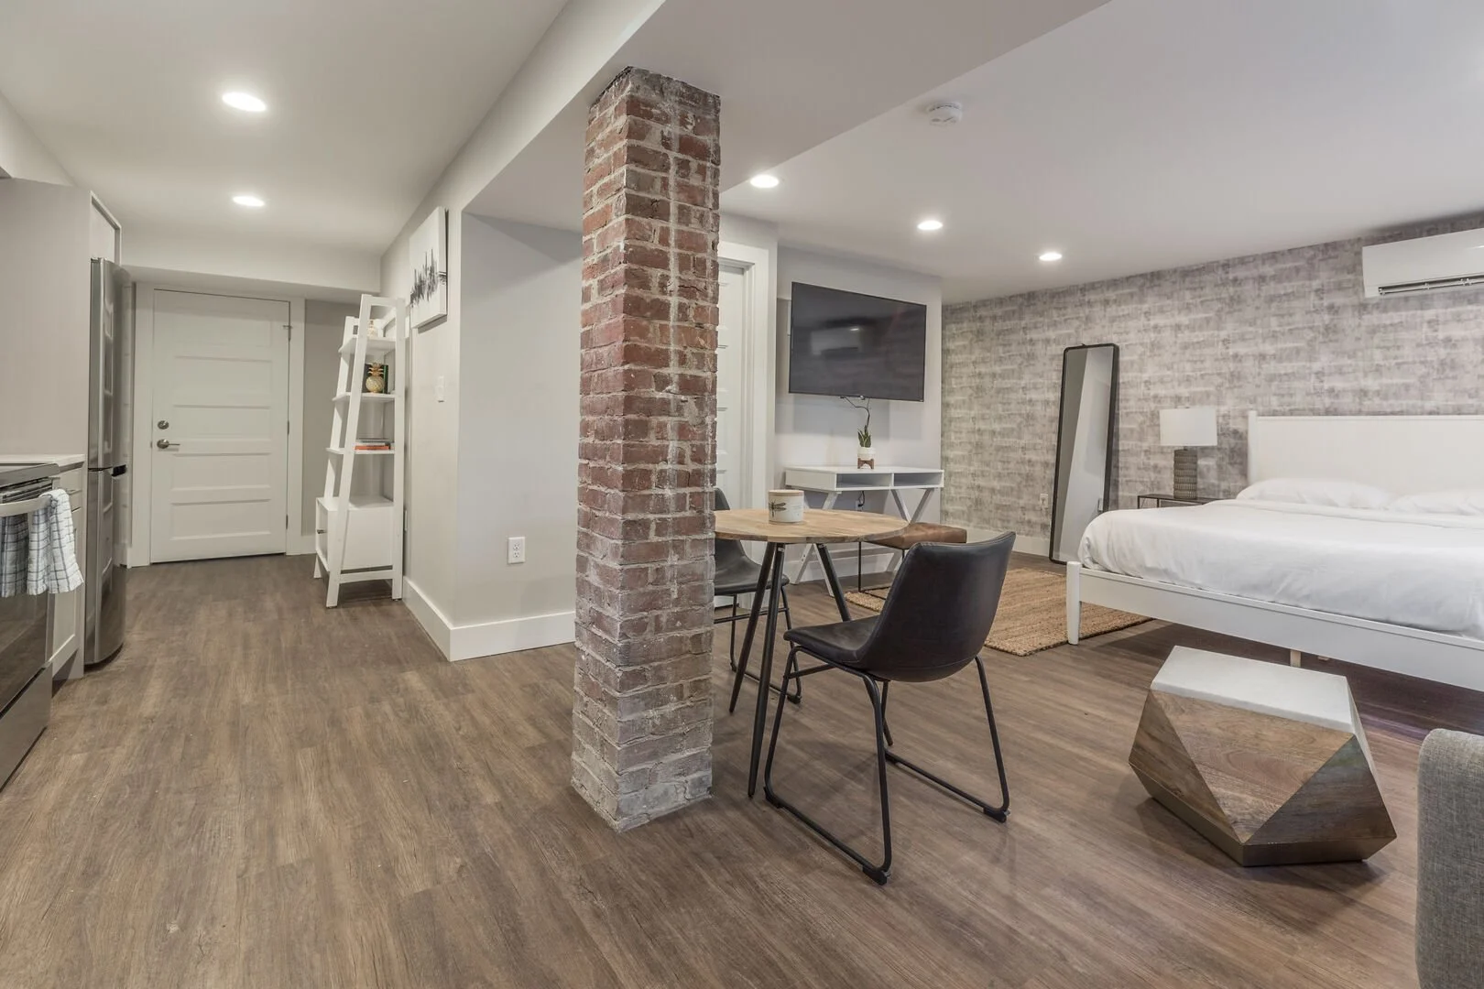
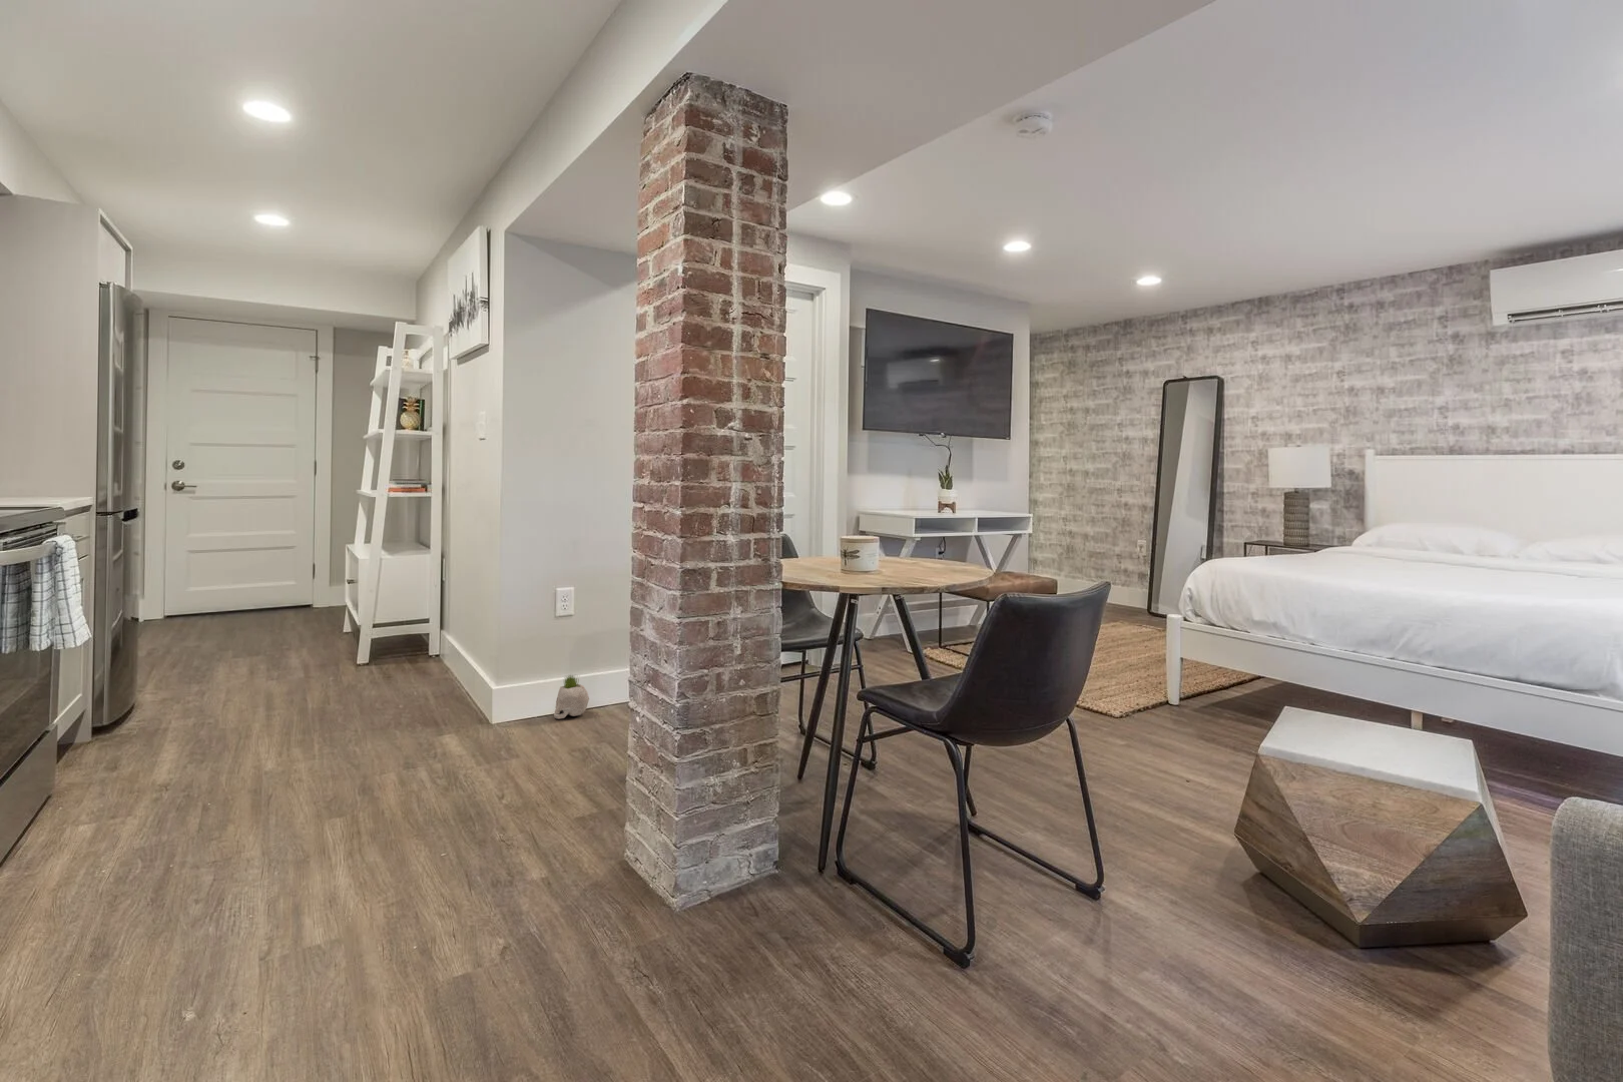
+ planter [553,674,591,720]
